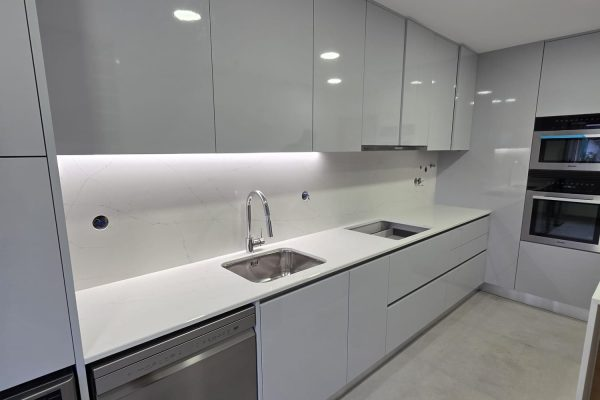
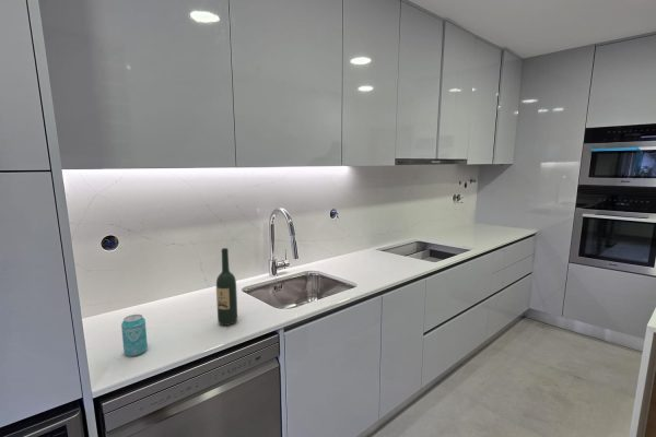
+ beverage can [120,314,149,357]
+ wine bottle [215,247,238,327]
